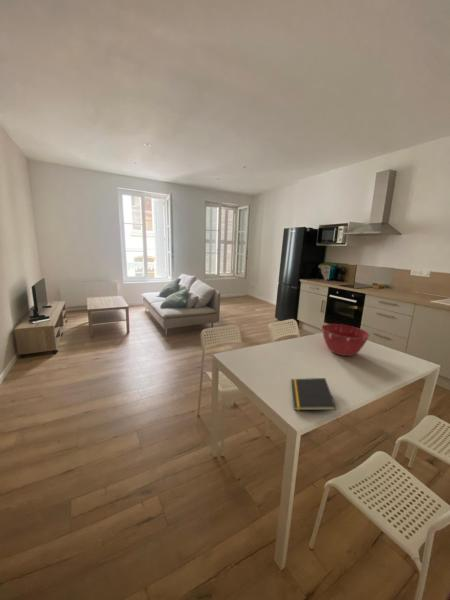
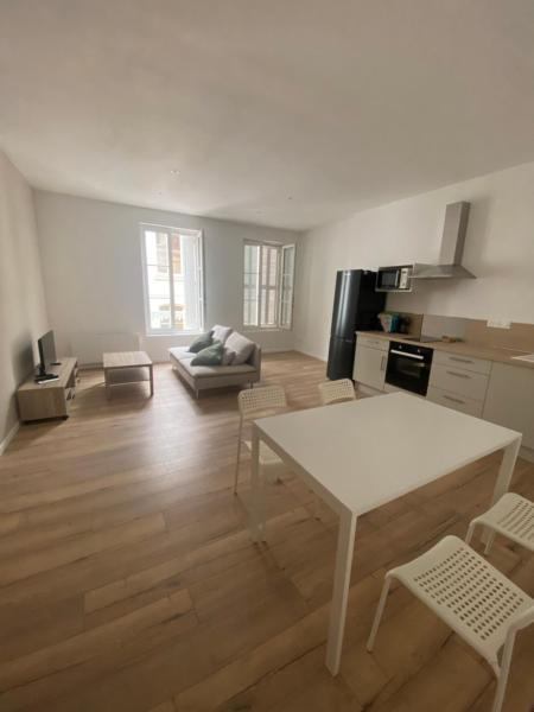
- notepad [290,377,337,411]
- mixing bowl [321,323,371,357]
